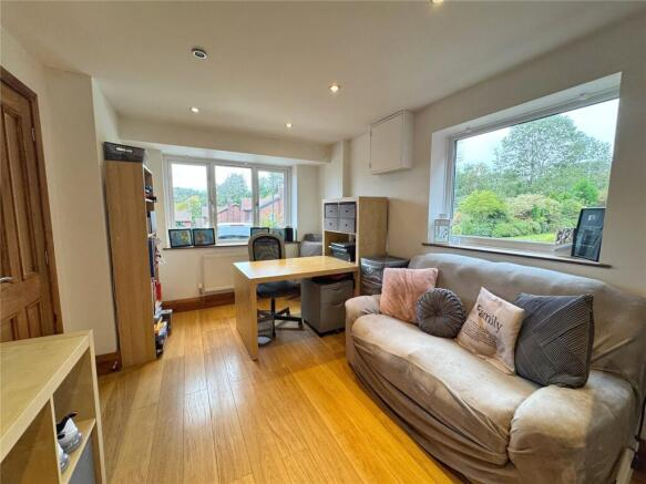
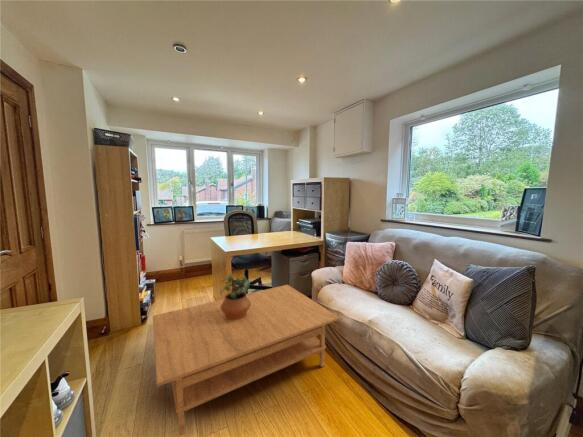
+ coffee table [152,284,340,437]
+ potted plant [219,274,251,320]
